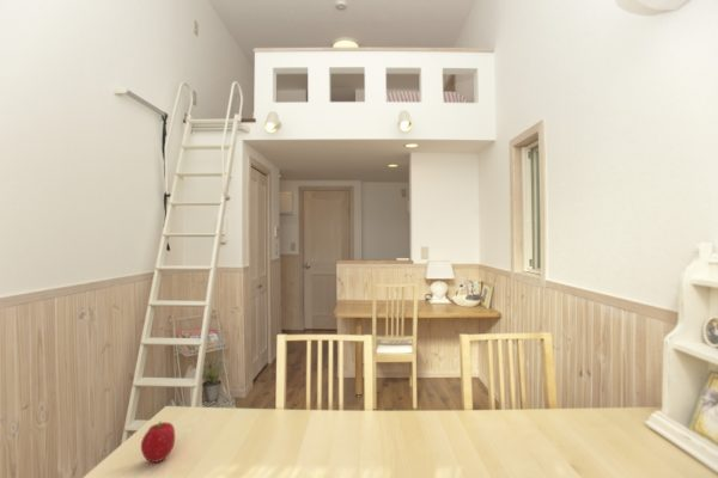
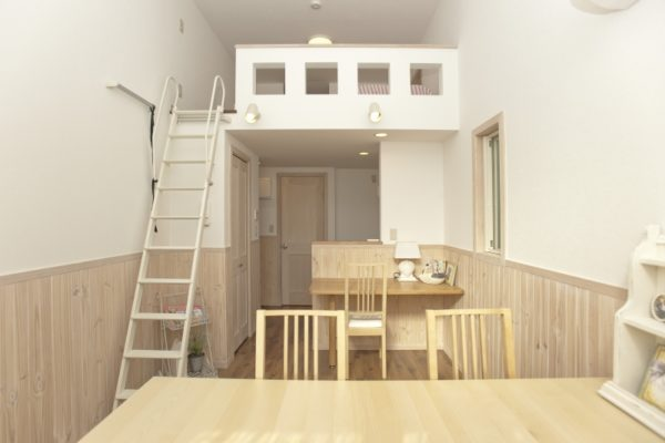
- fruit [140,419,176,464]
